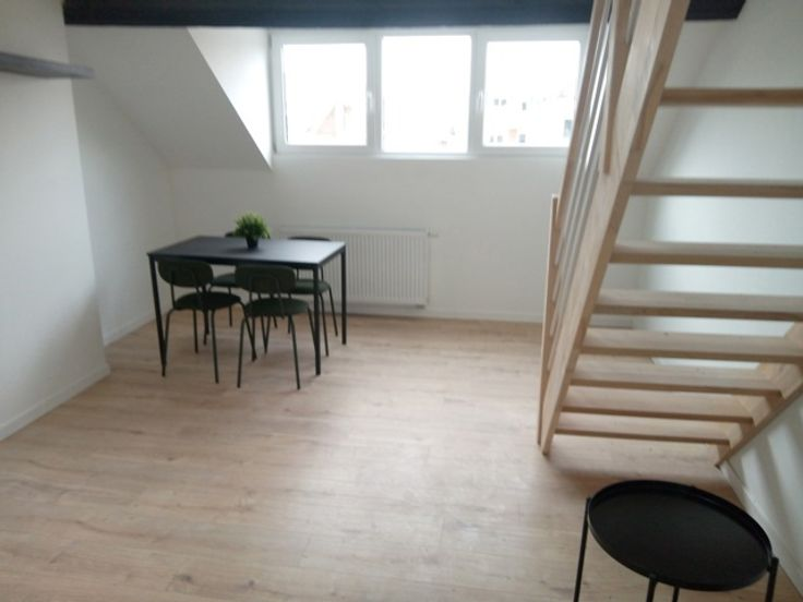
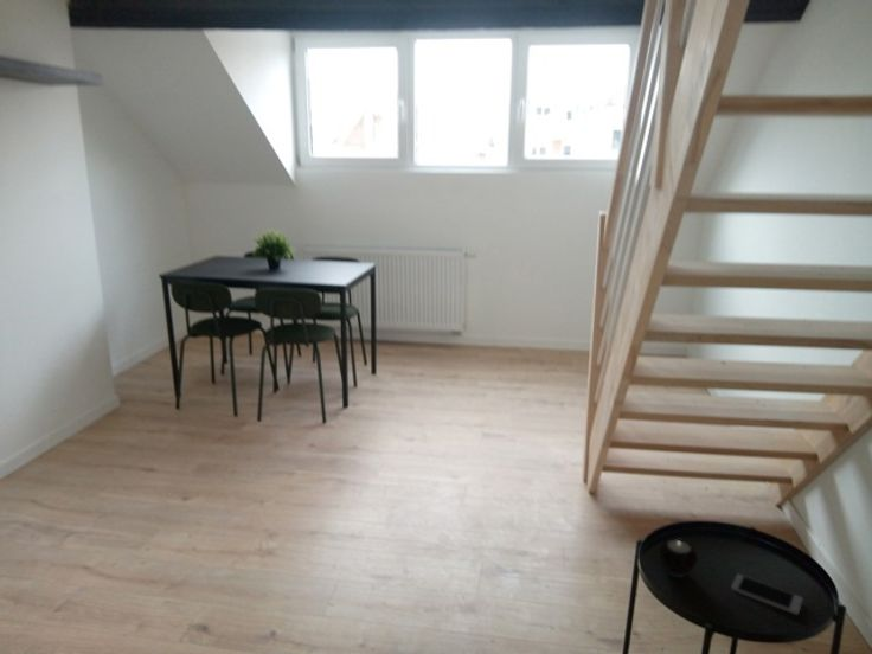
+ candle [658,538,699,578]
+ smartphone [730,572,804,616]
